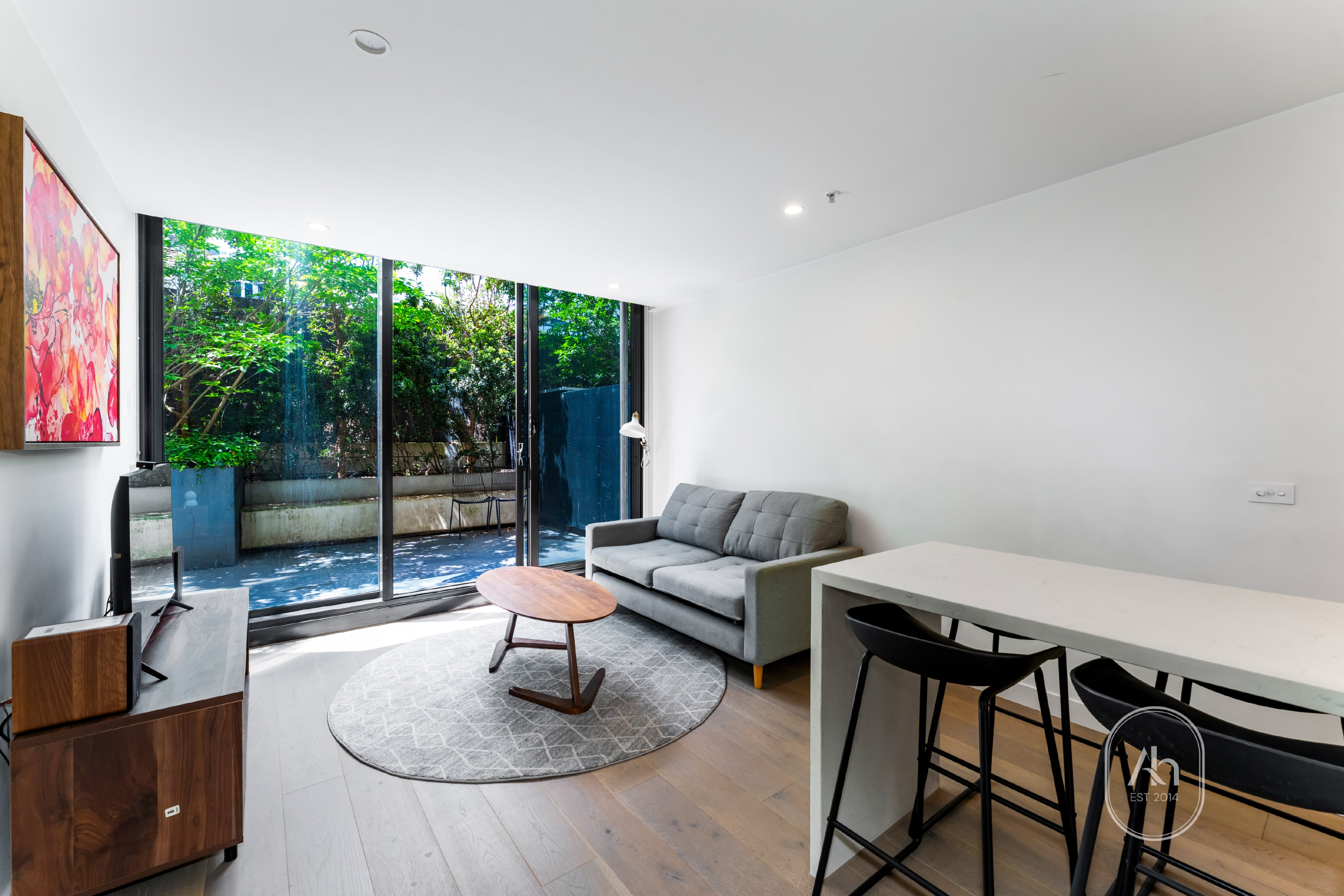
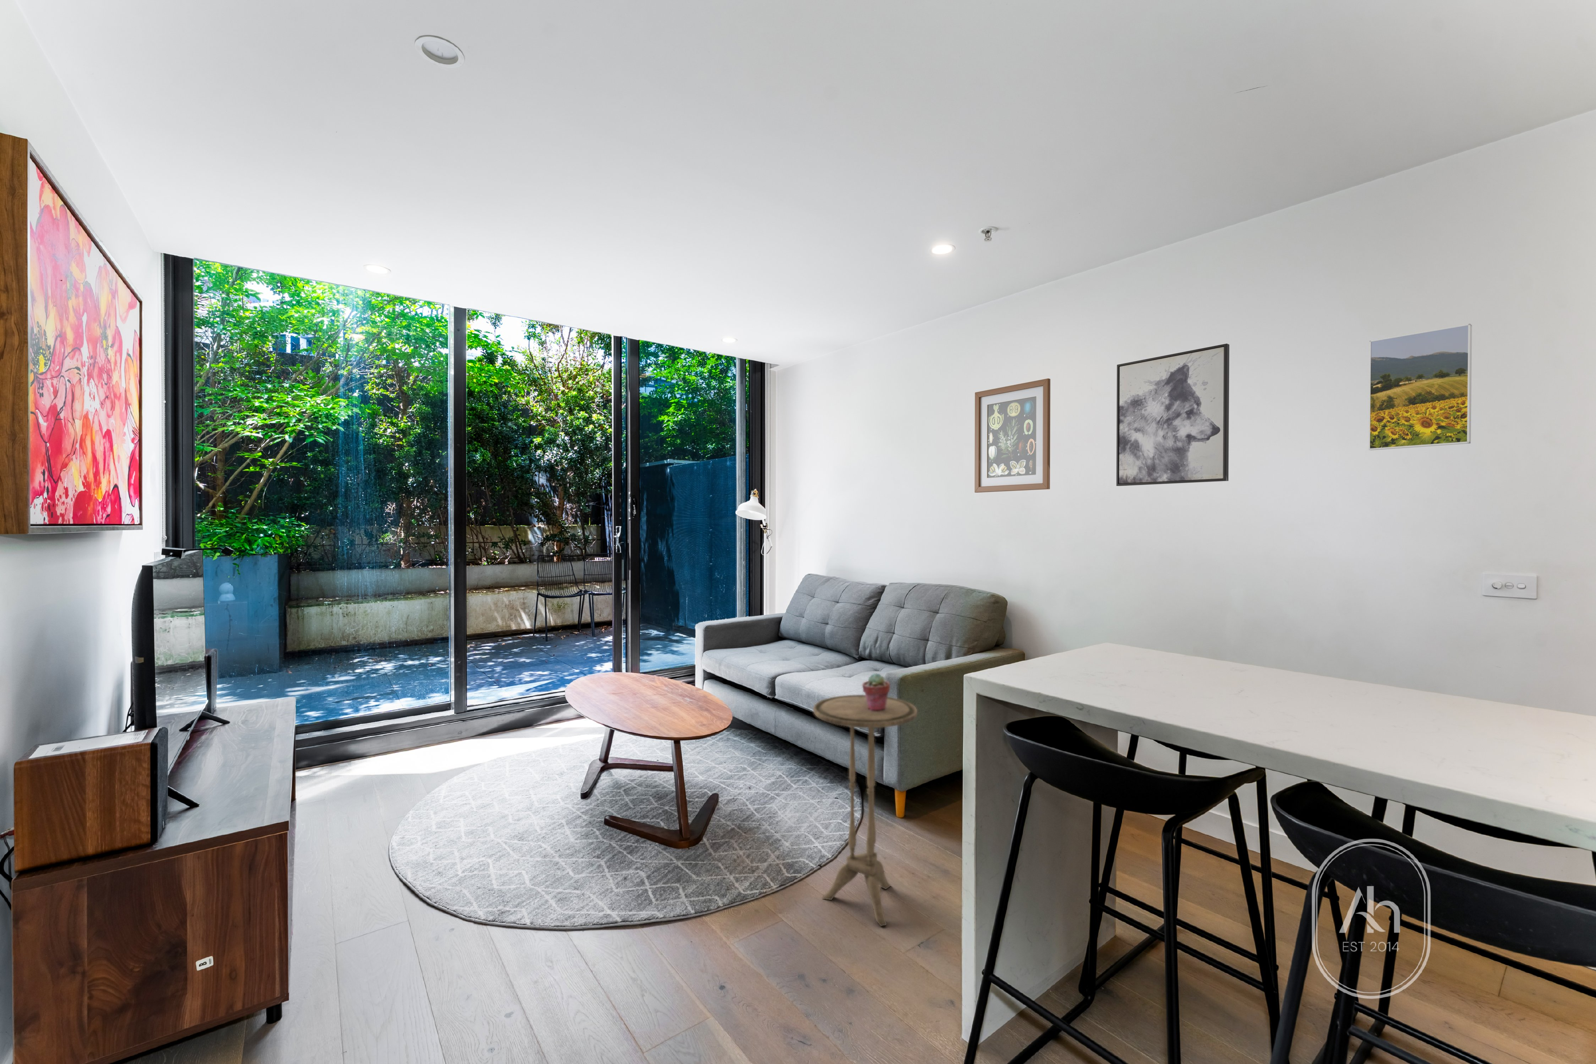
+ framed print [1368,323,1472,451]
+ potted succulent [862,672,891,711]
+ wall art [974,378,1051,493]
+ wall art [1116,343,1230,487]
+ side table [812,695,918,926]
